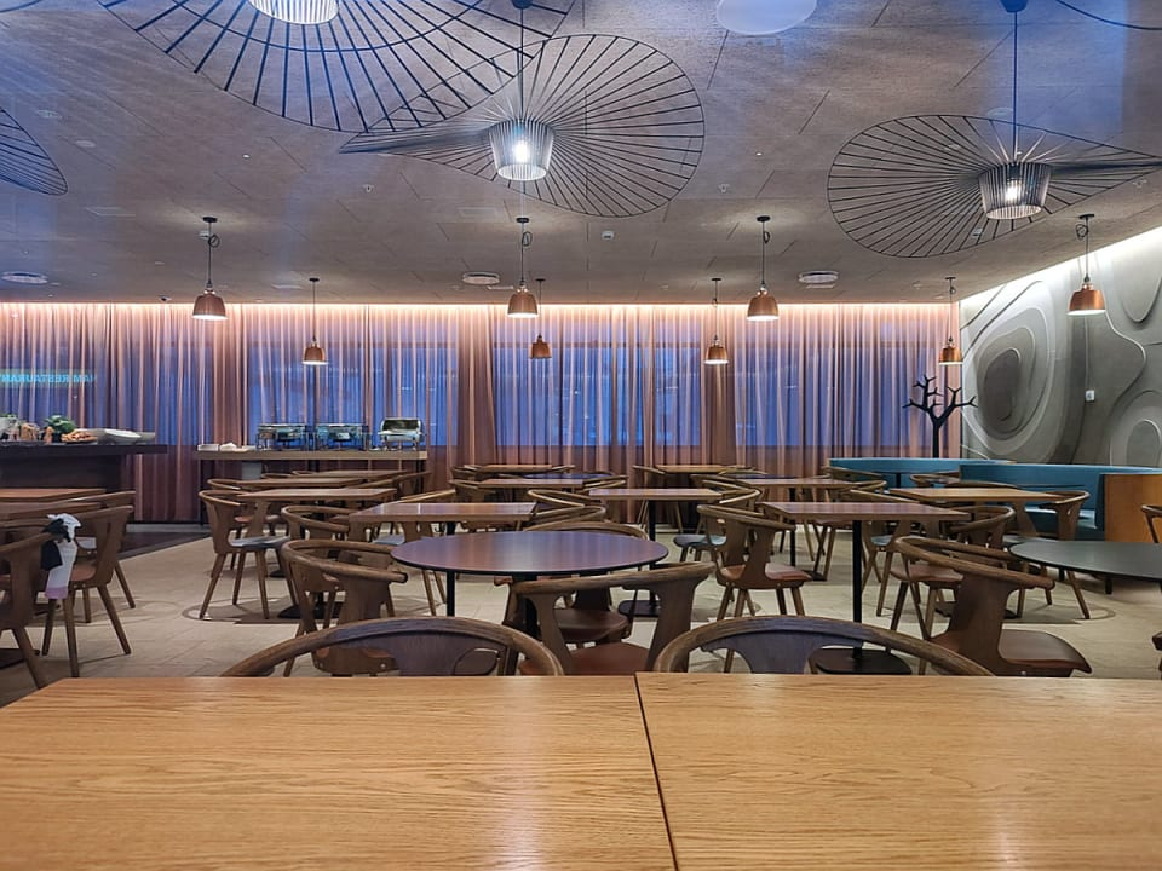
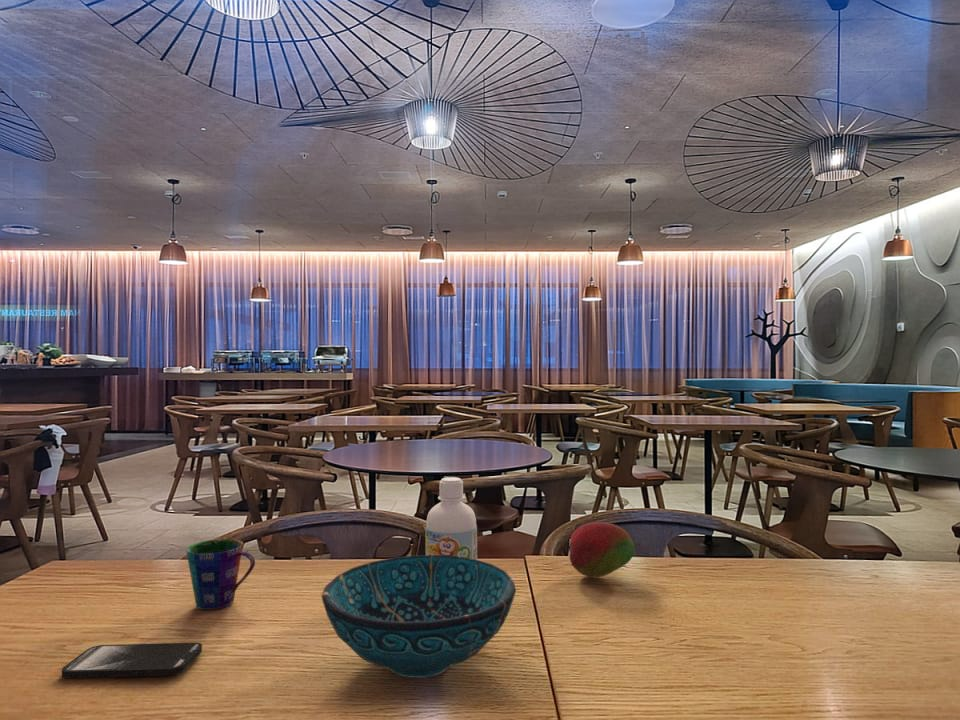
+ decorative bowl [320,554,517,679]
+ smartphone [61,642,203,679]
+ bottle [424,476,478,560]
+ cup [185,538,256,611]
+ fruit [565,521,635,578]
